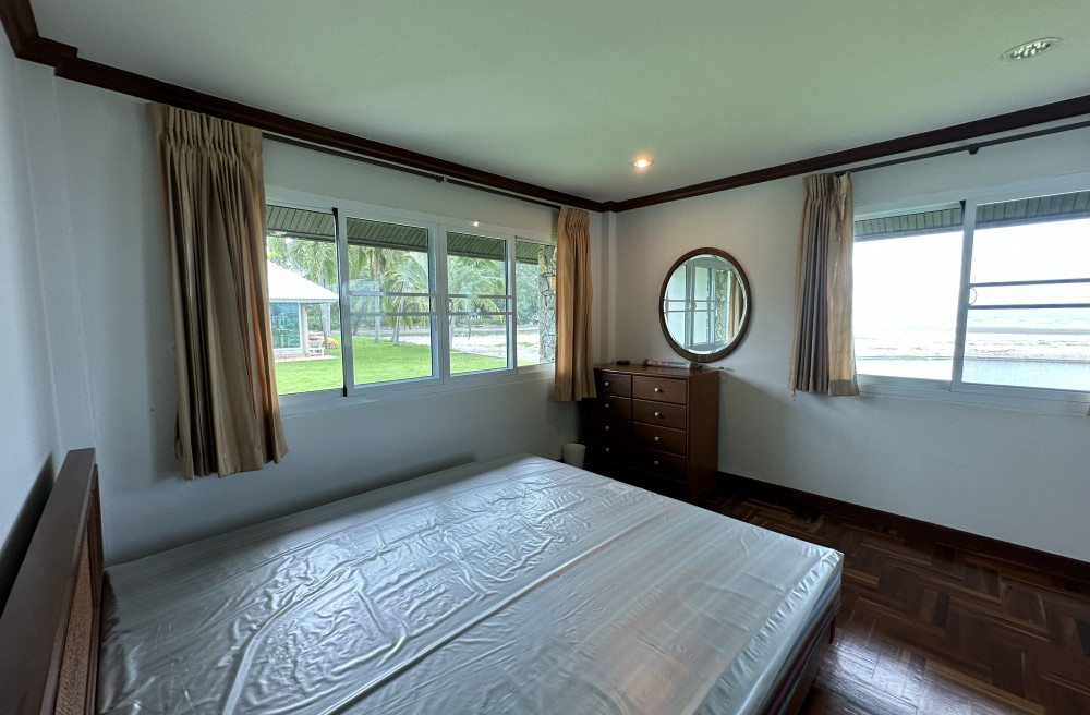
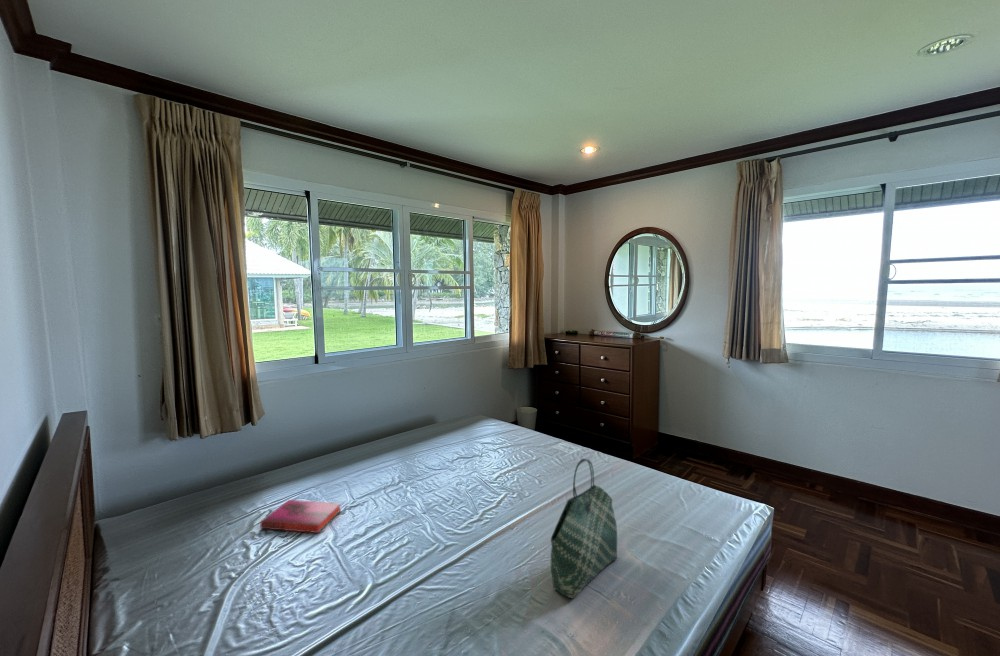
+ tote bag [550,458,618,600]
+ hardback book [259,499,342,534]
